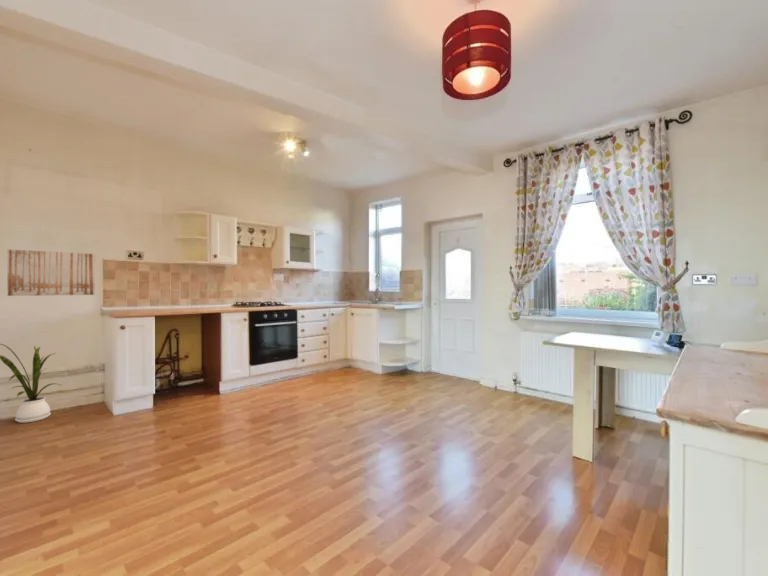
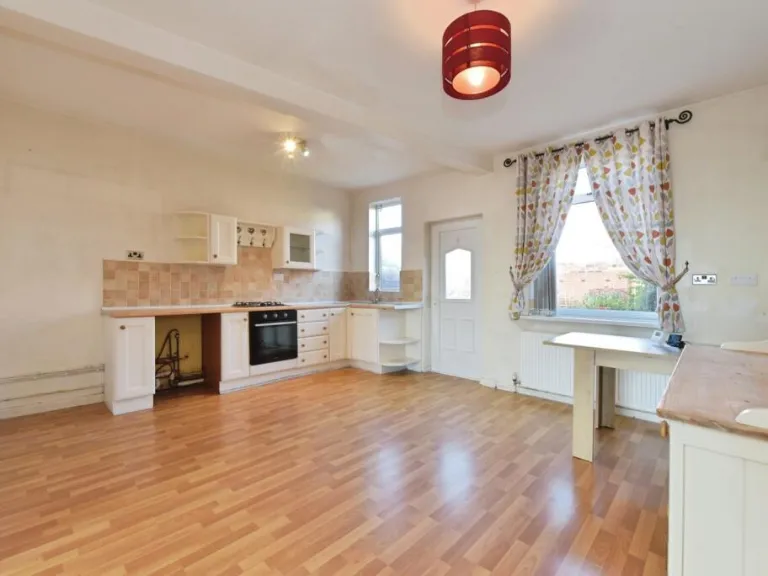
- house plant [0,343,61,424]
- wall art [7,248,96,297]
